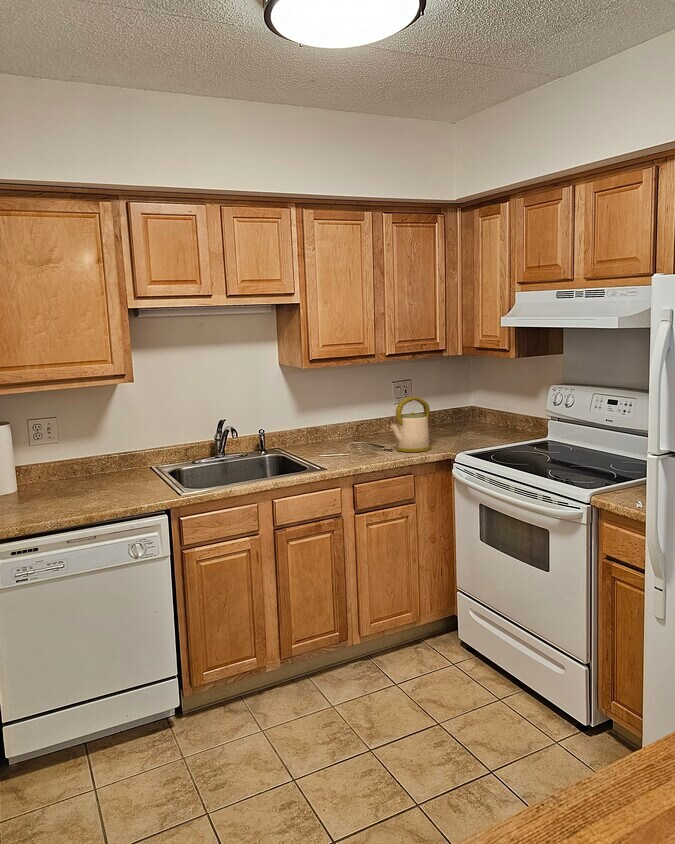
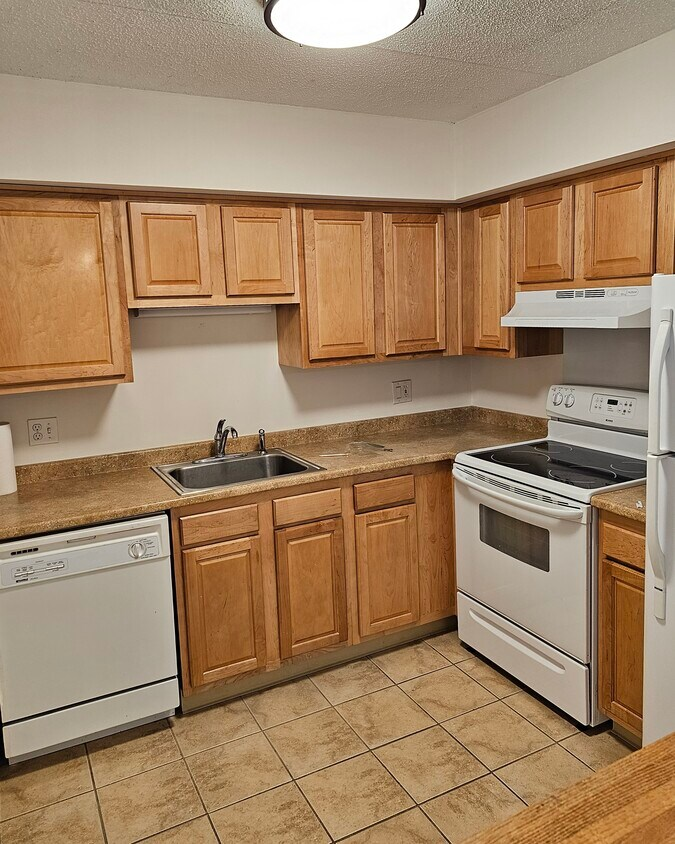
- kettle [390,396,432,453]
